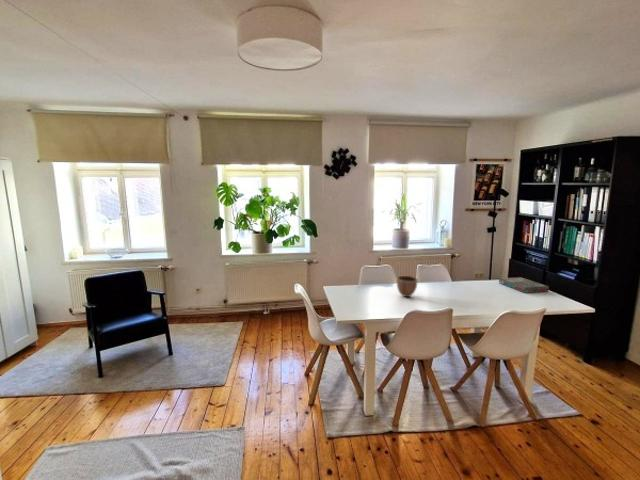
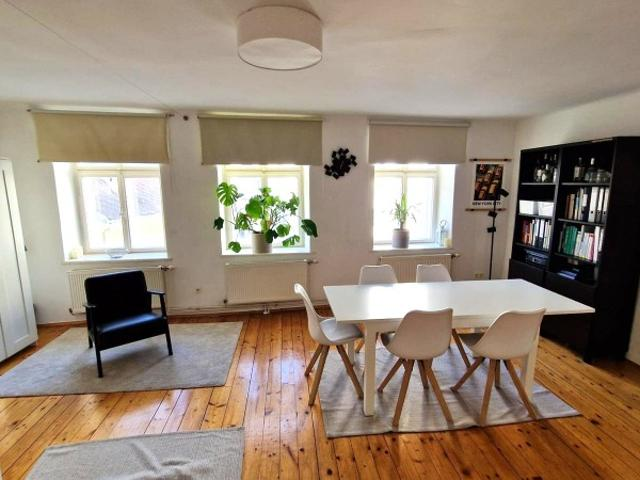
- decorative bowl [396,275,419,298]
- board game [498,276,550,294]
